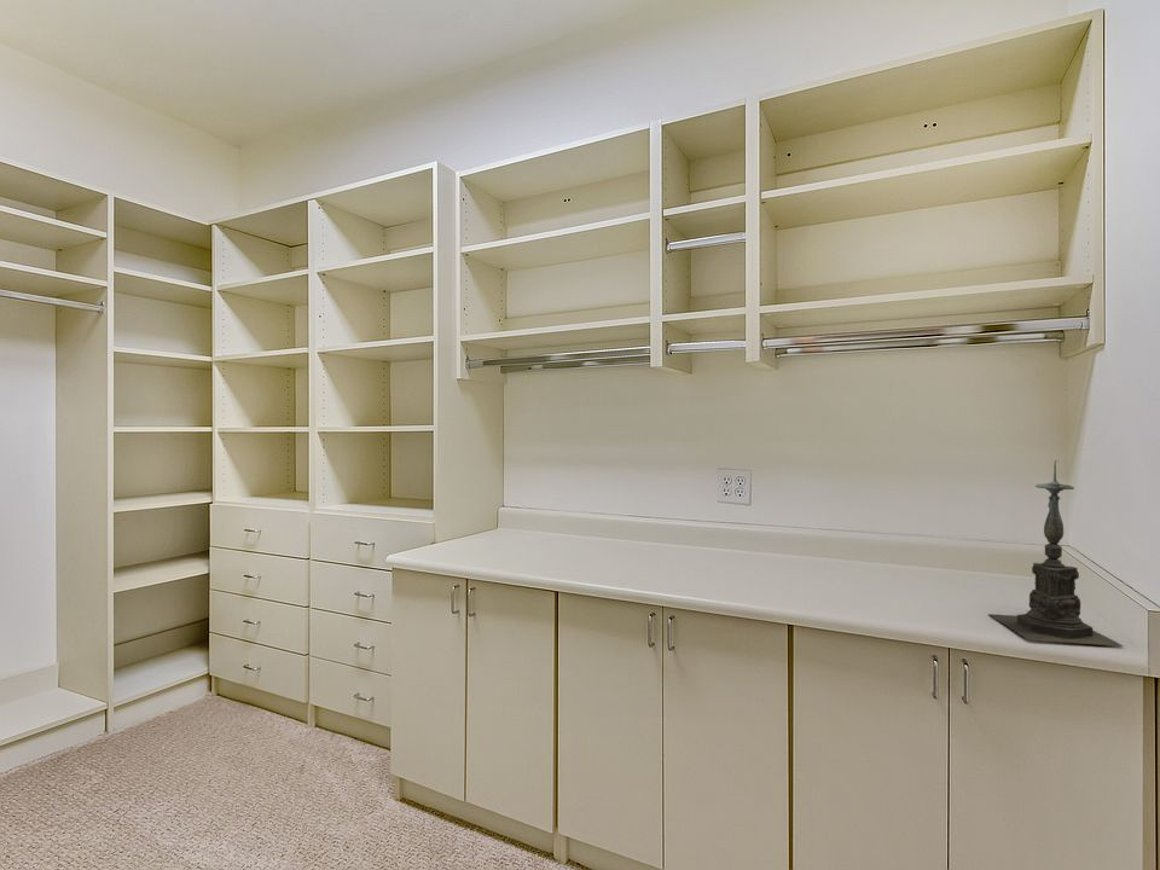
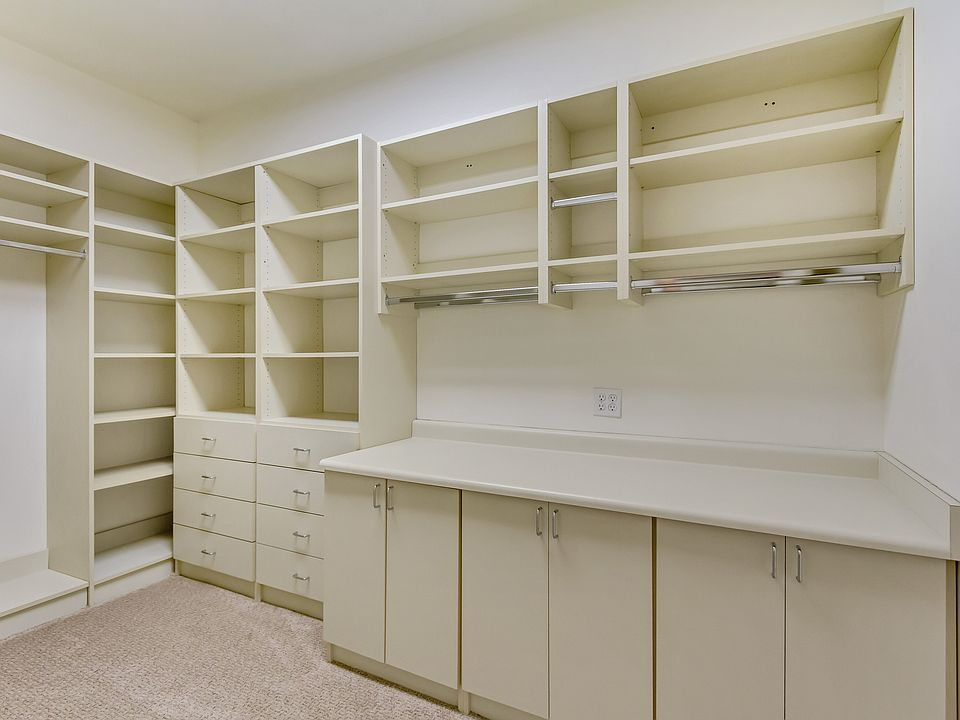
- candle holder [987,459,1125,648]
